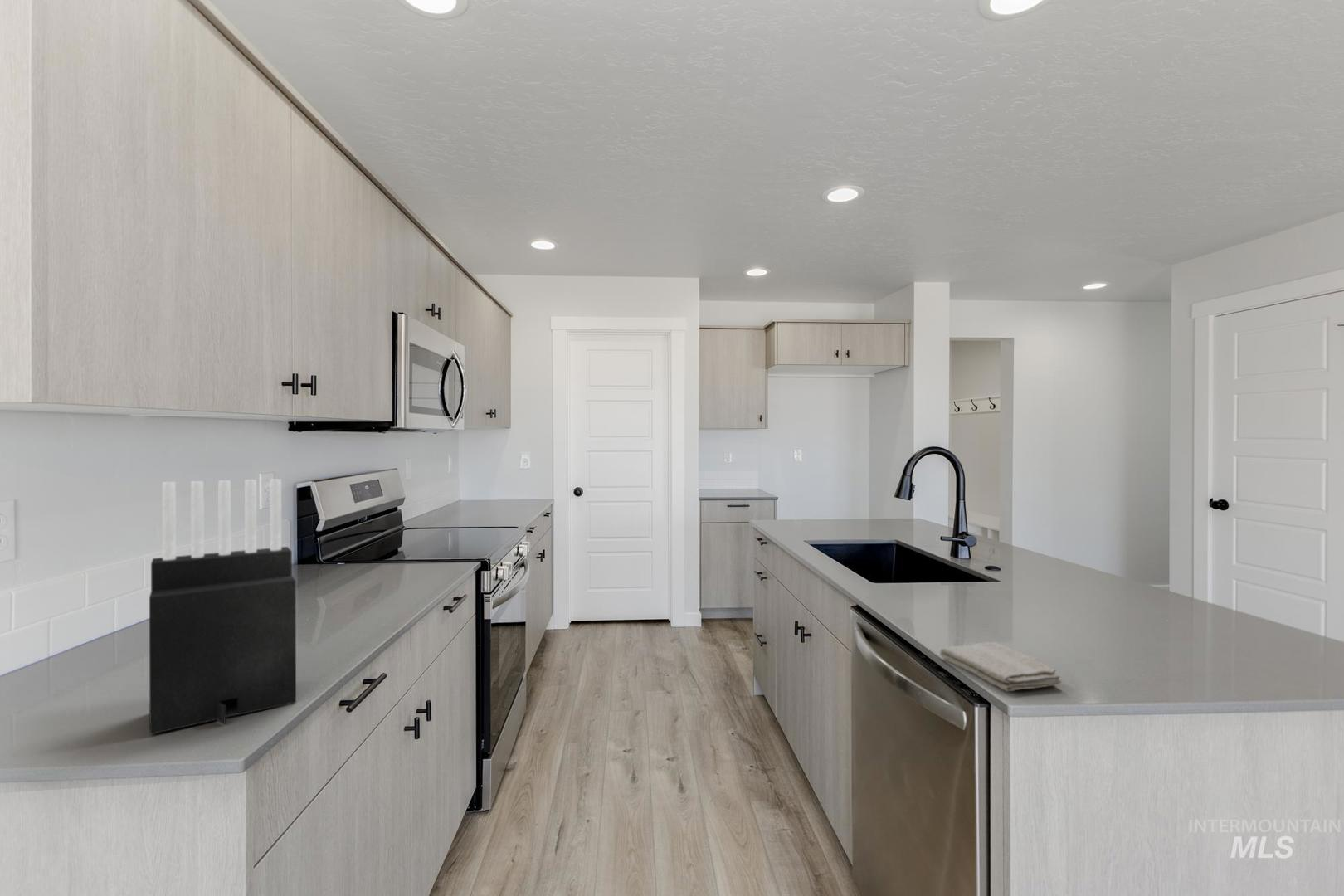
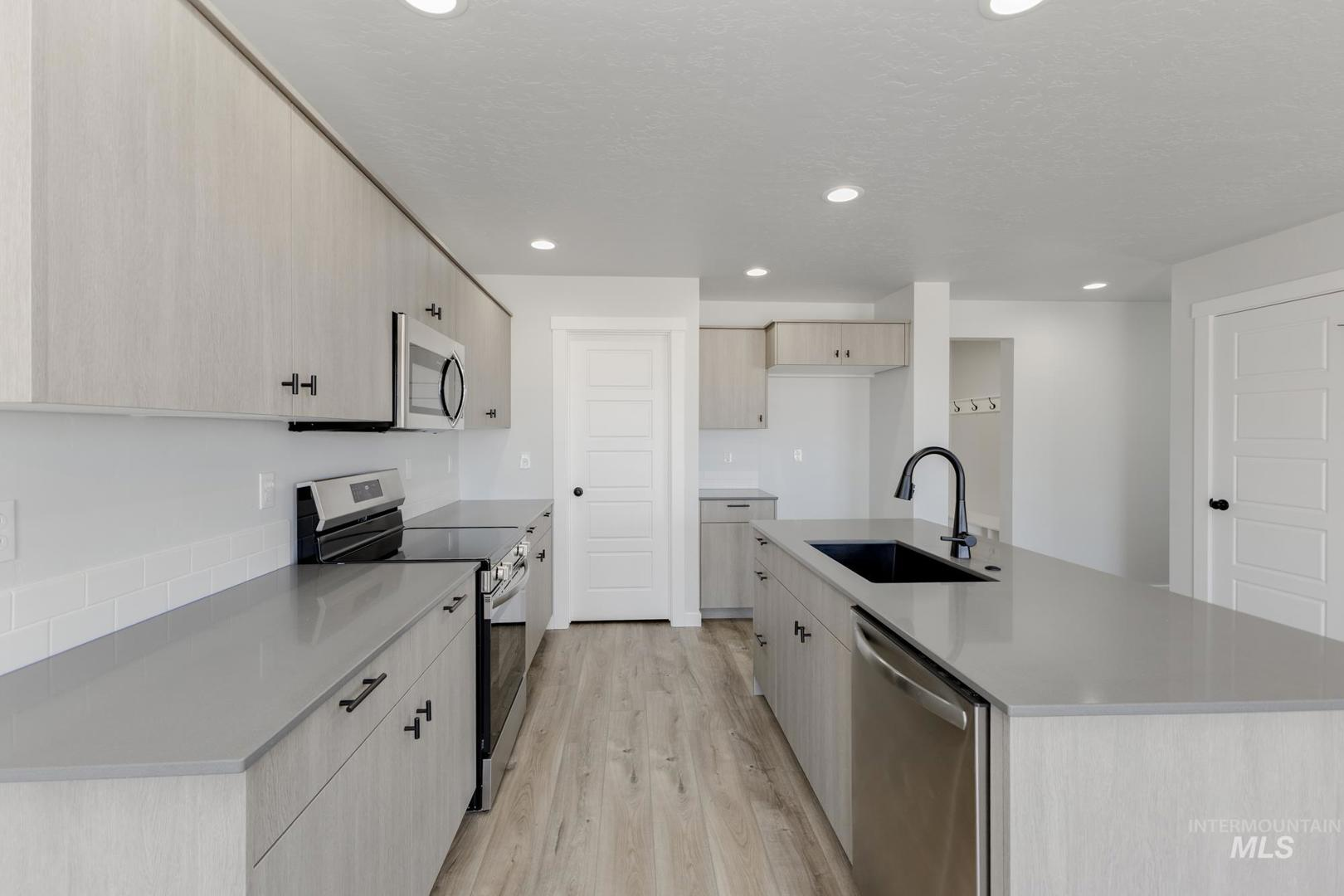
- washcloth [939,641,1063,692]
- knife block [149,478,297,736]
